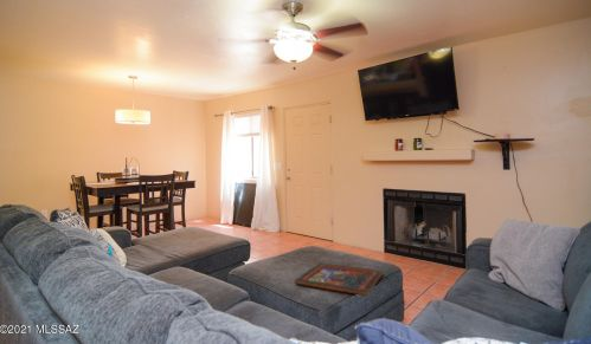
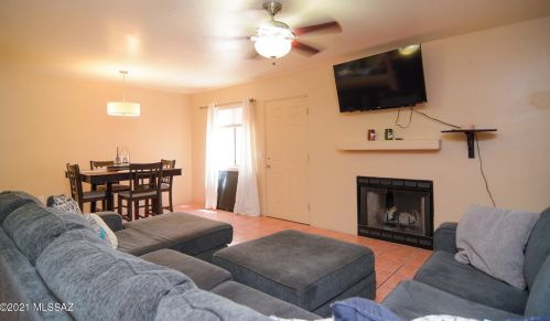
- religious icon [294,261,384,297]
